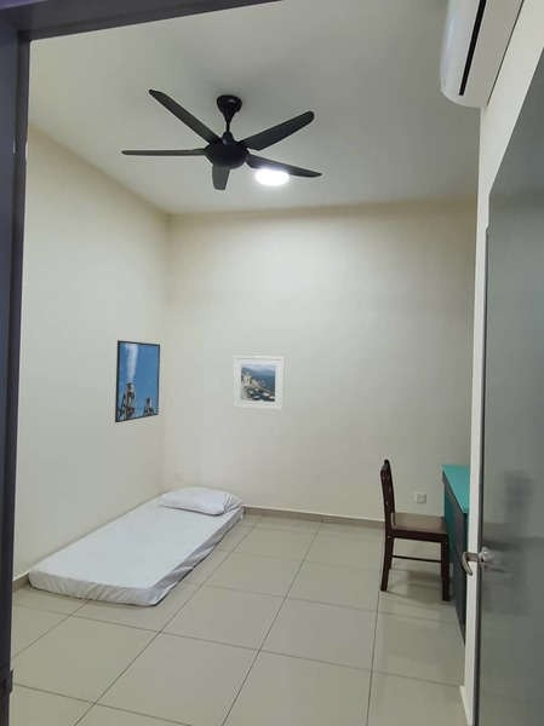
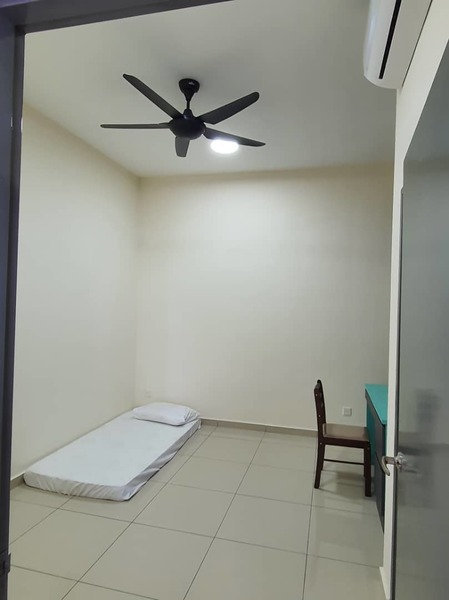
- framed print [114,339,161,424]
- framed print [231,355,286,411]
